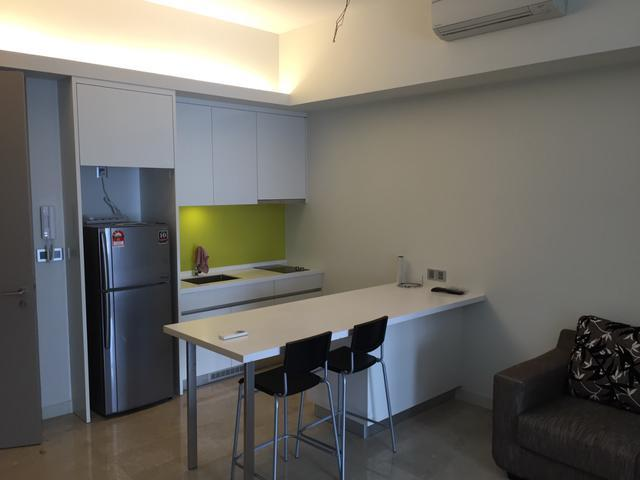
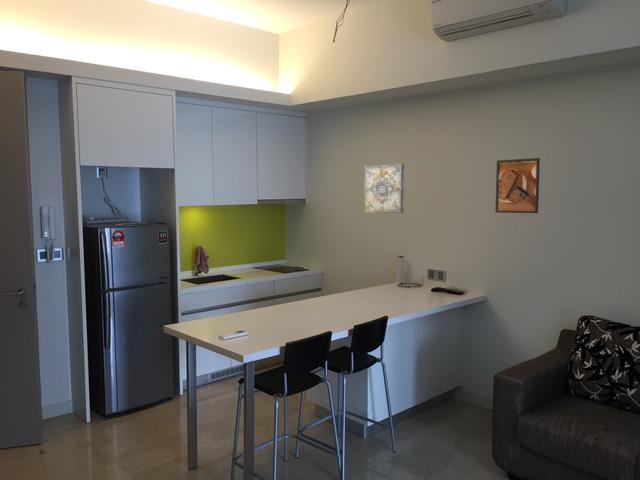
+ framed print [494,157,541,214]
+ wall art [363,163,405,214]
